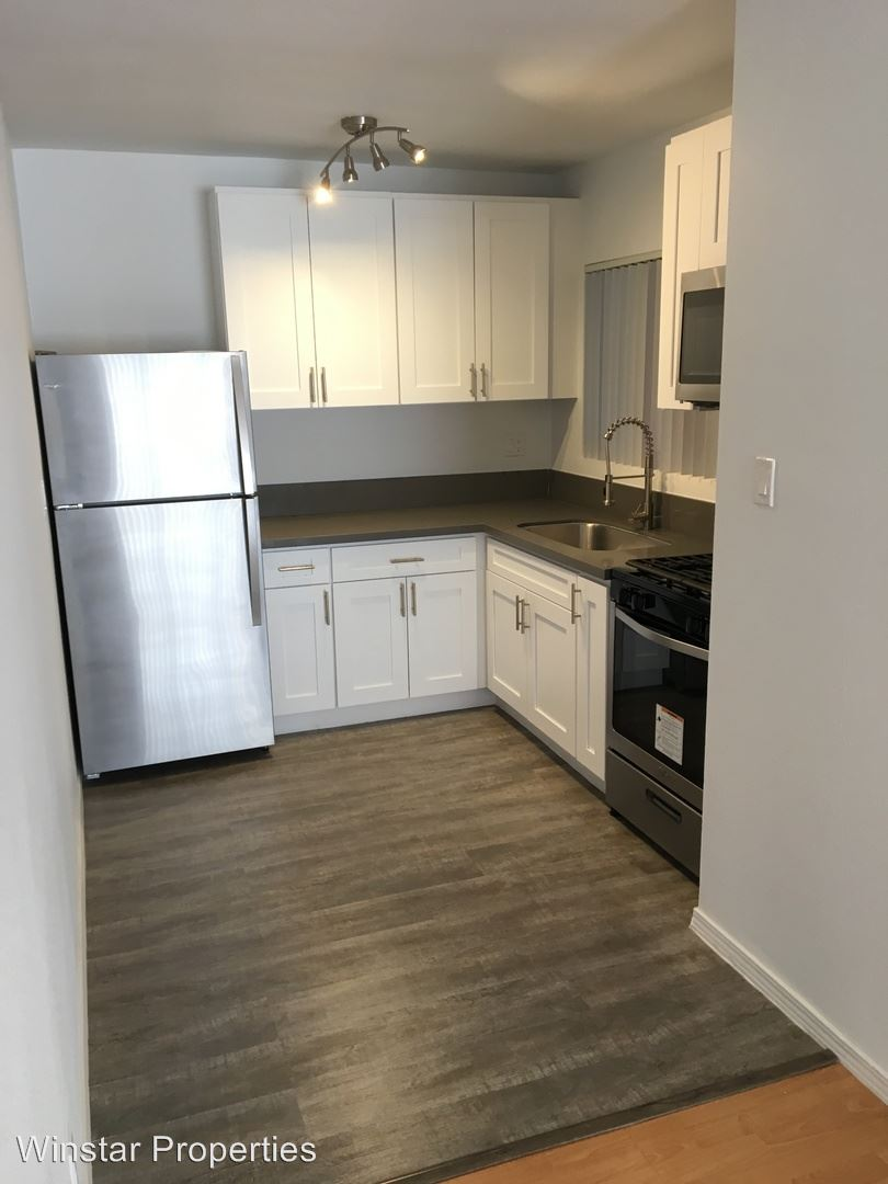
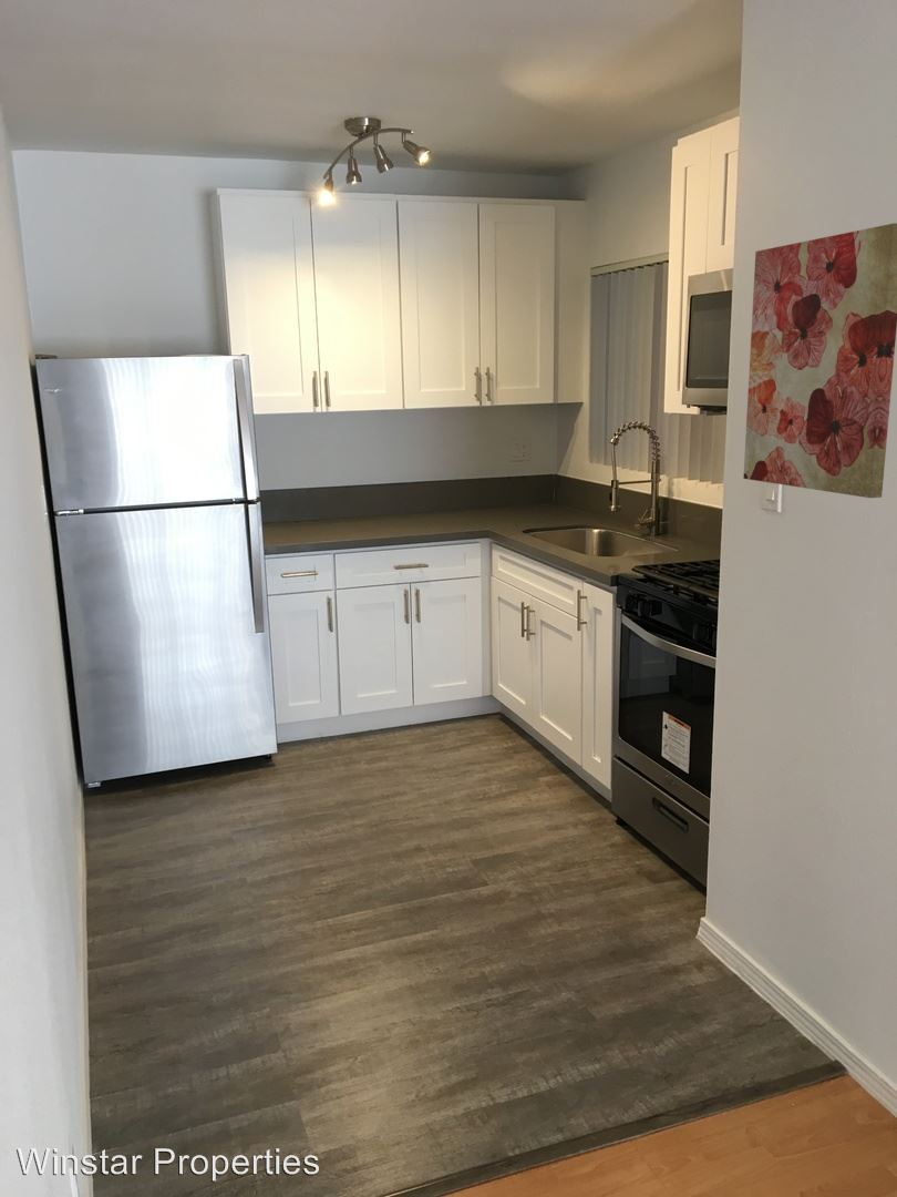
+ wall art [742,222,897,499]
